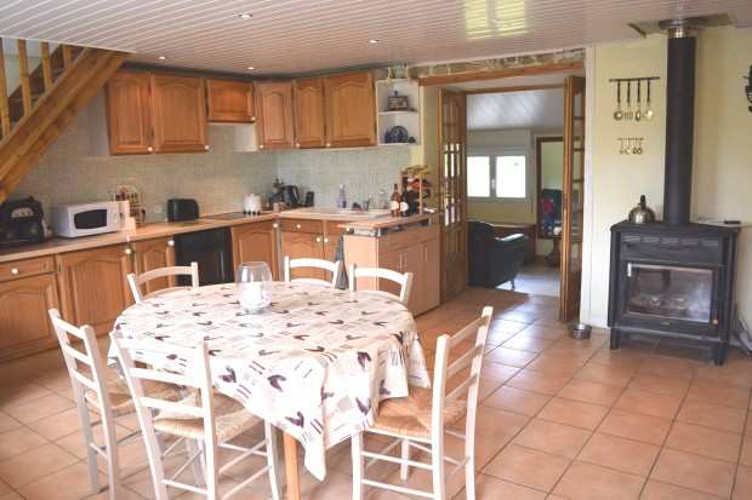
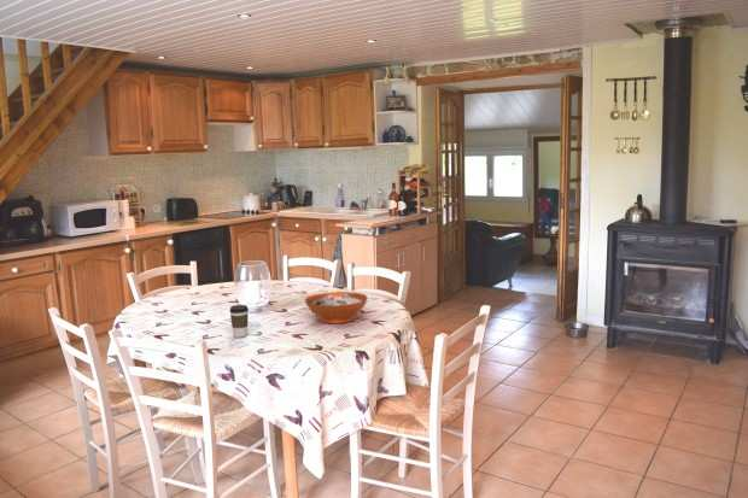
+ decorative bowl [304,291,369,324]
+ coffee cup [228,304,250,339]
